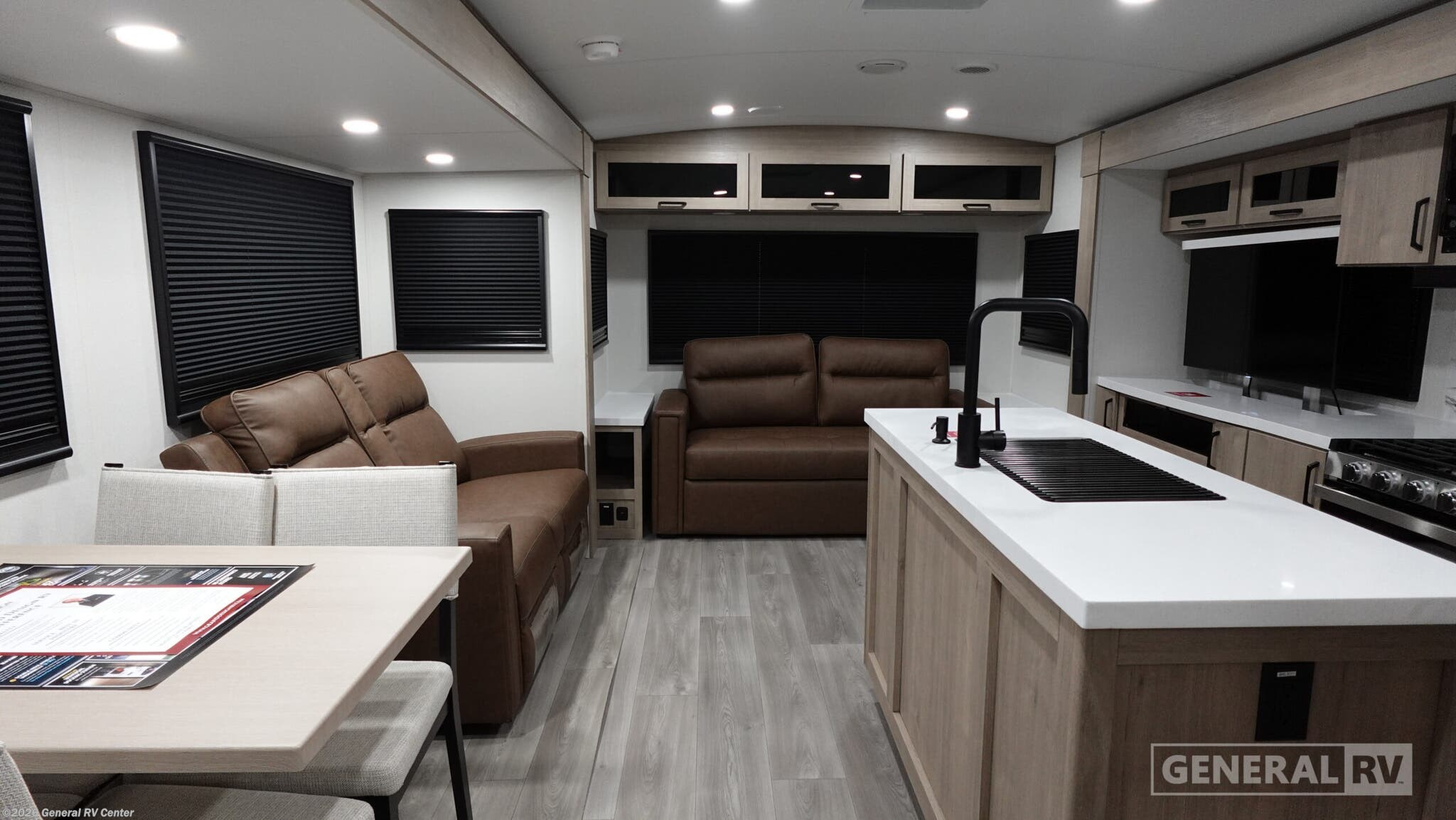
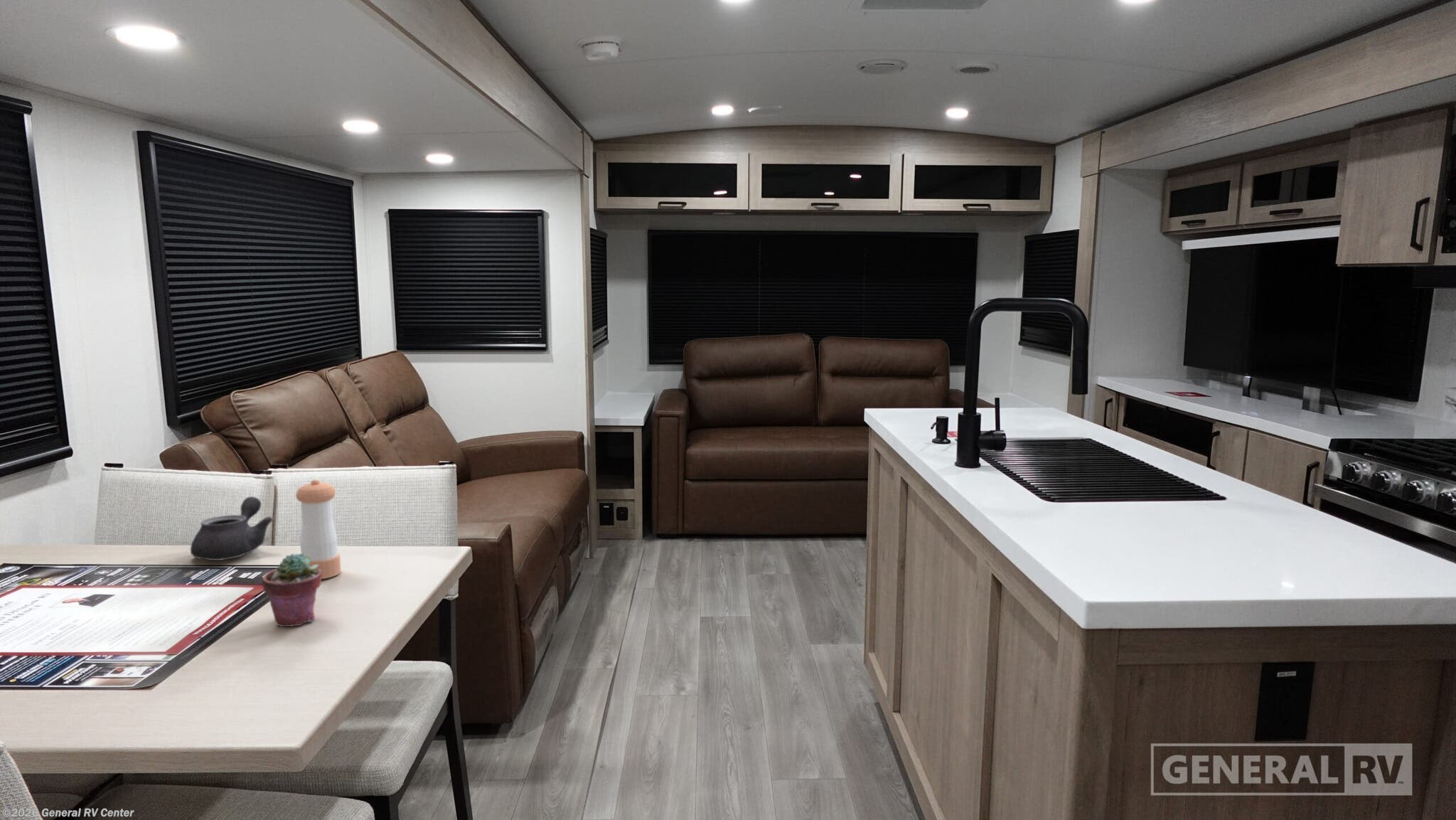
+ pepper shaker [295,479,341,580]
+ teapot [190,496,274,561]
+ potted succulent [262,553,322,627]
